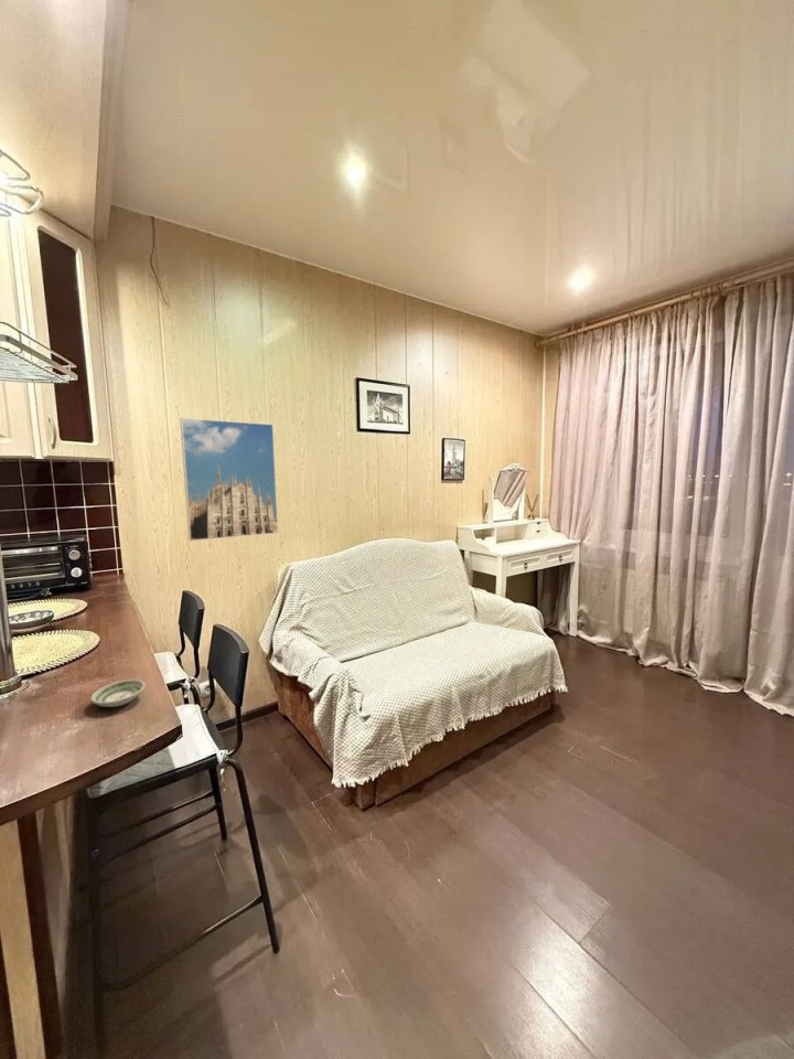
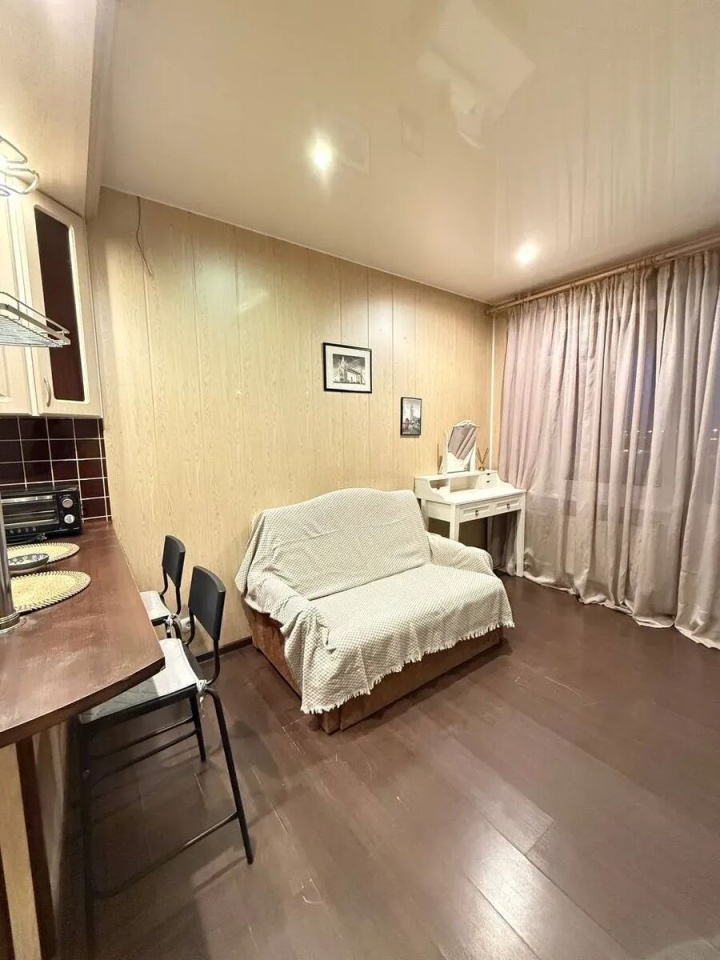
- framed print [179,417,279,542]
- saucer [89,678,147,708]
